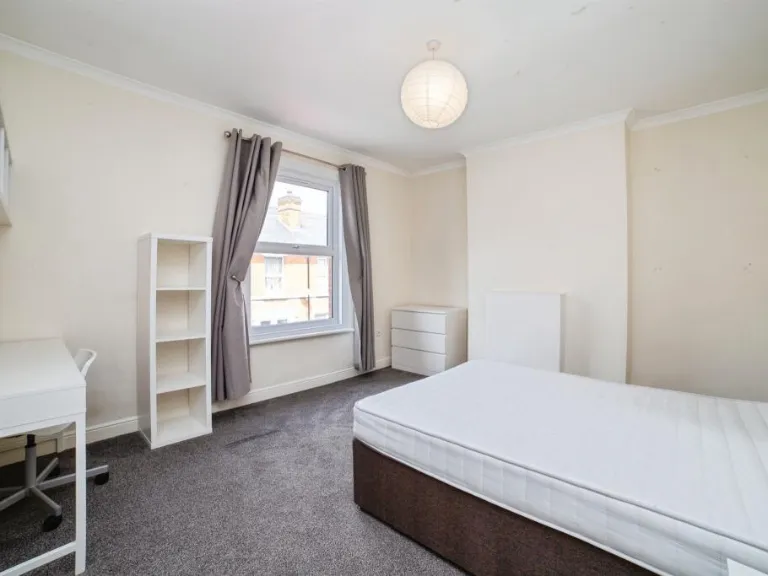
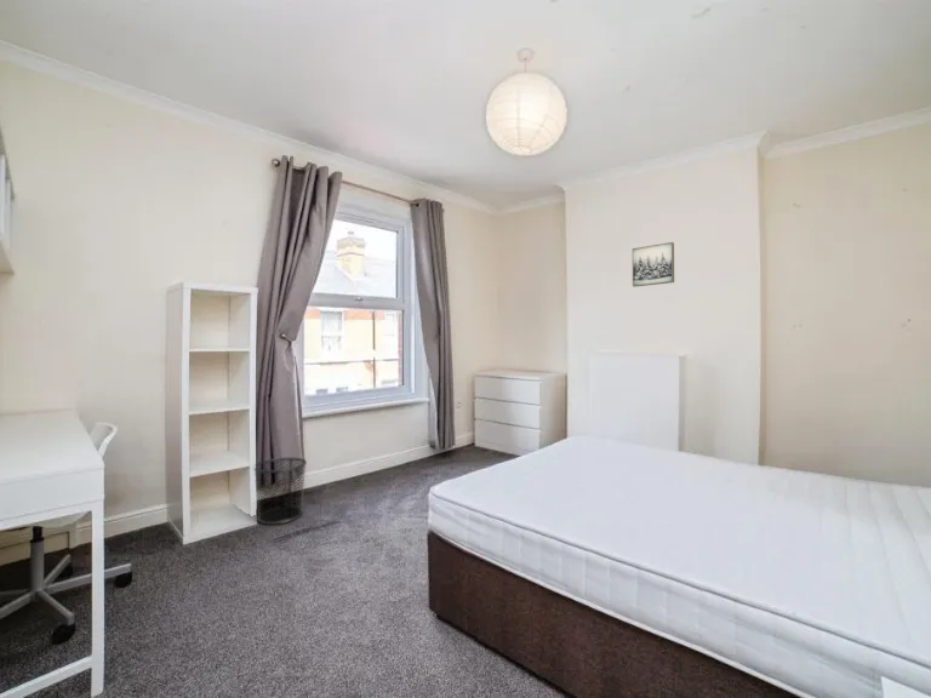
+ waste bin [253,457,308,526]
+ wall art [632,241,675,288]
